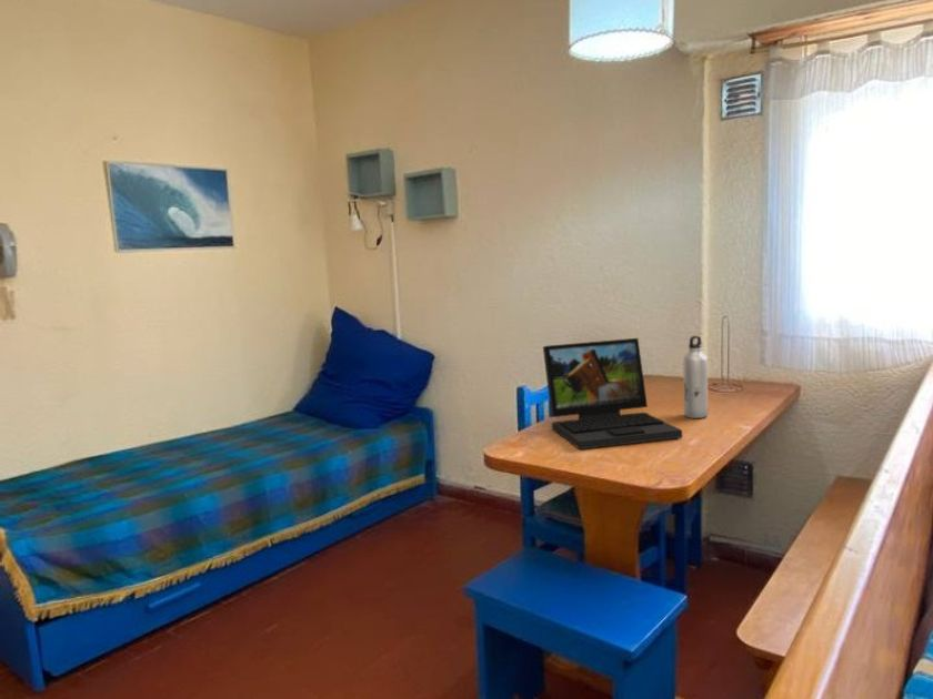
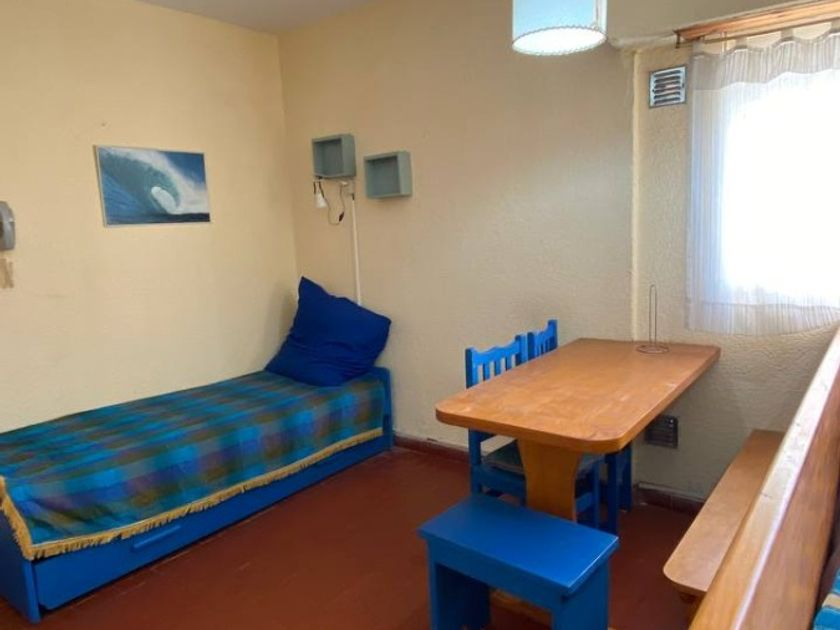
- water bottle [683,335,709,419]
- laptop [542,337,683,450]
